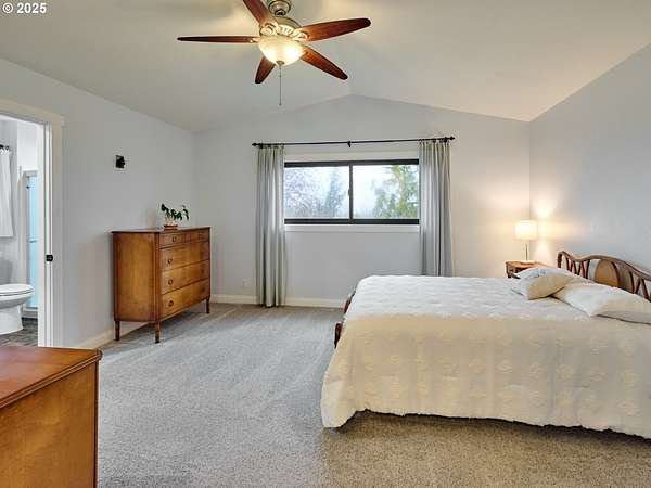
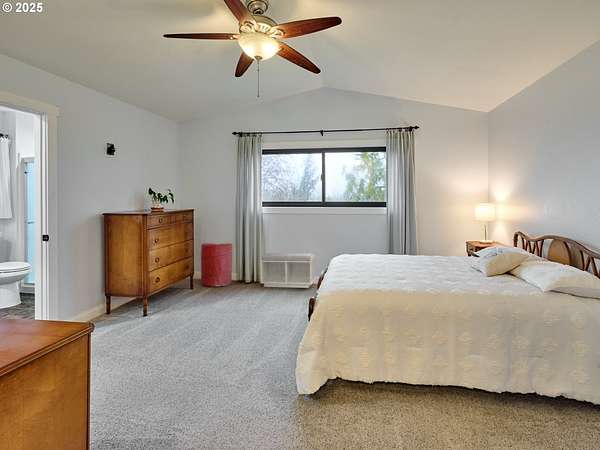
+ laundry hamper [200,242,233,287]
+ bench [259,252,316,289]
